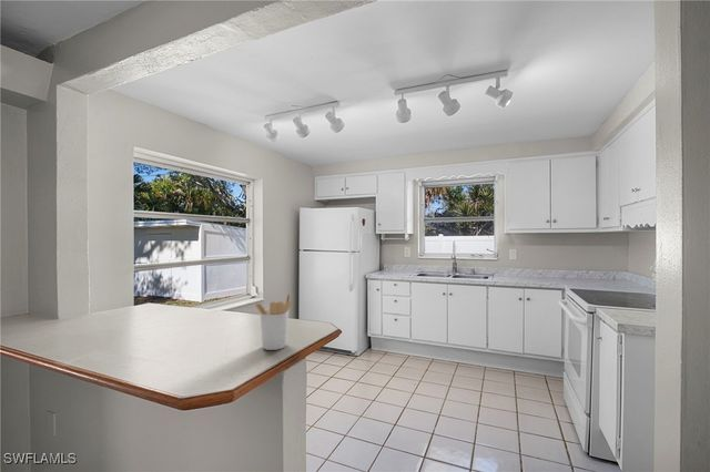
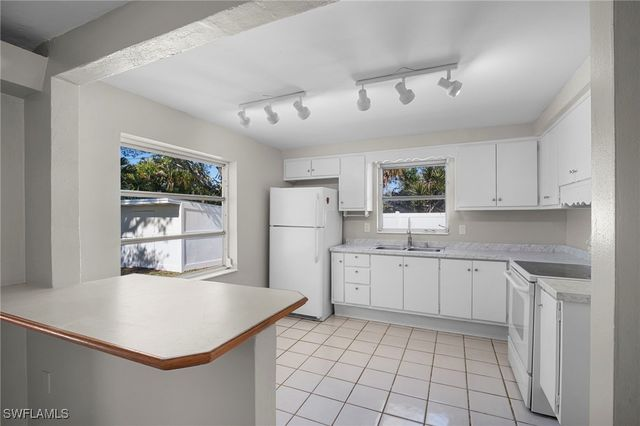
- utensil holder [254,294,293,351]
